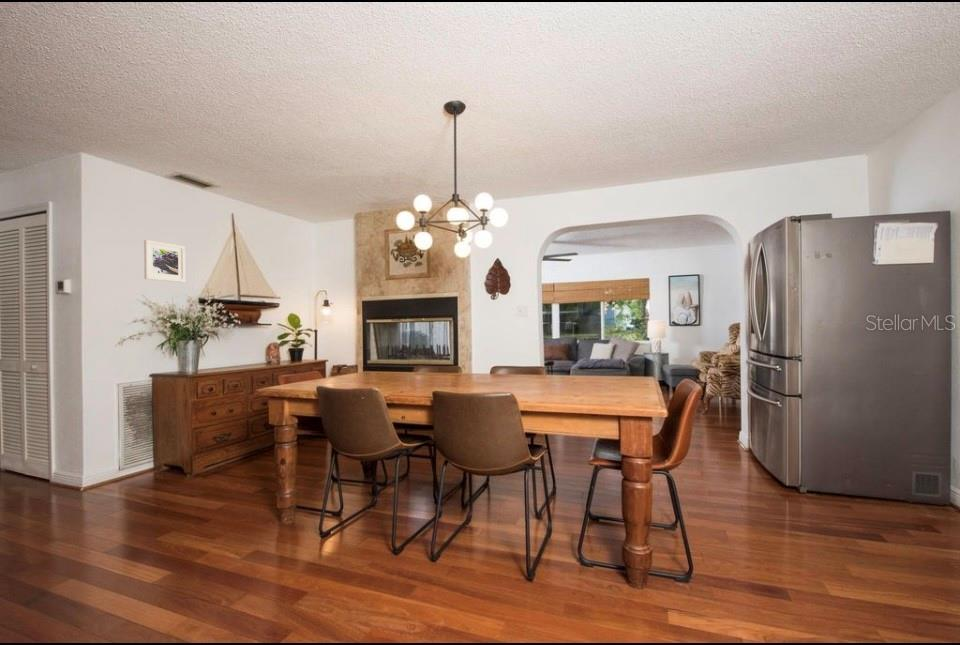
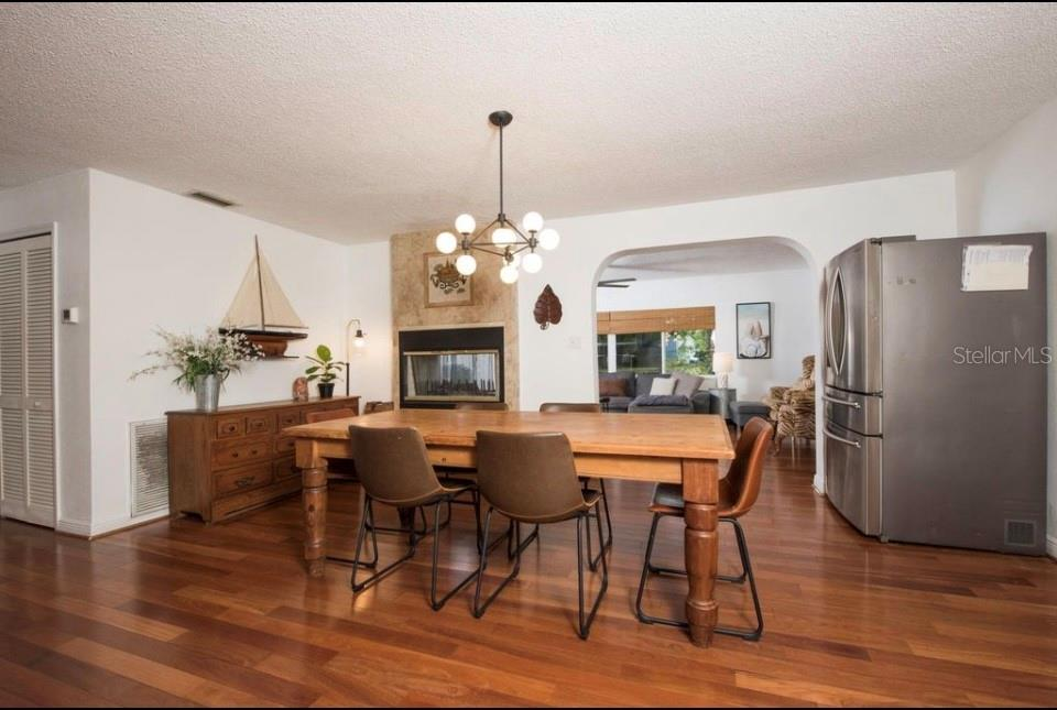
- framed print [143,239,186,283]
